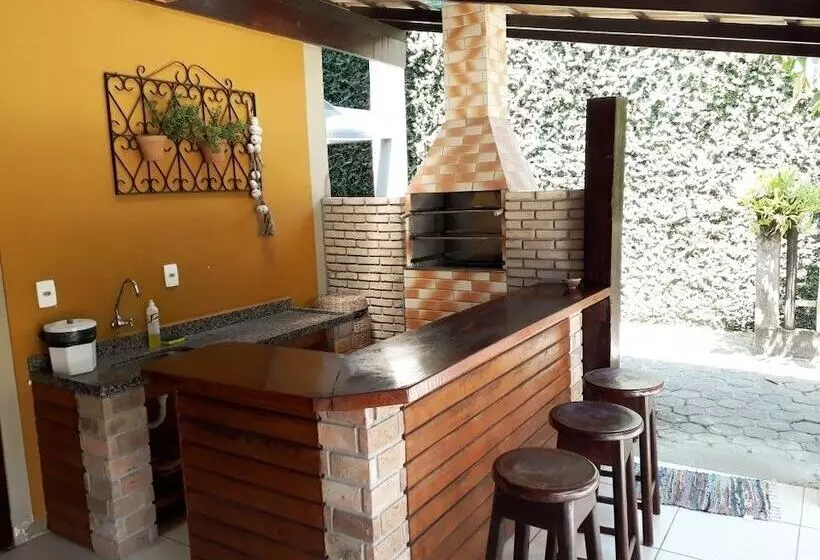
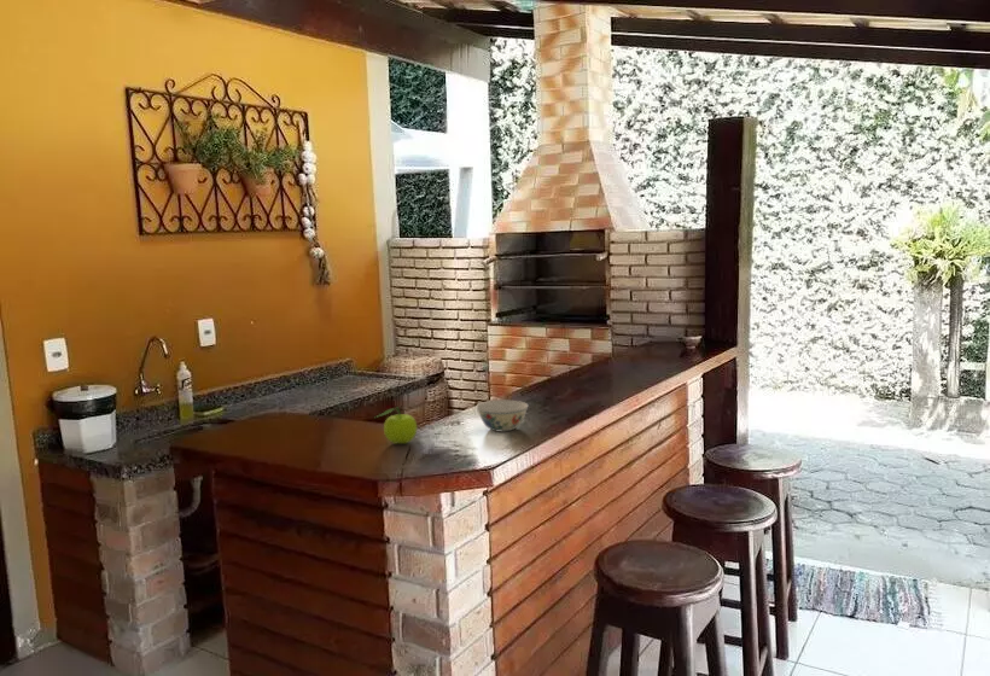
+ fruit [372,407,418,444]
+ chinaware [474,400,529,432]
